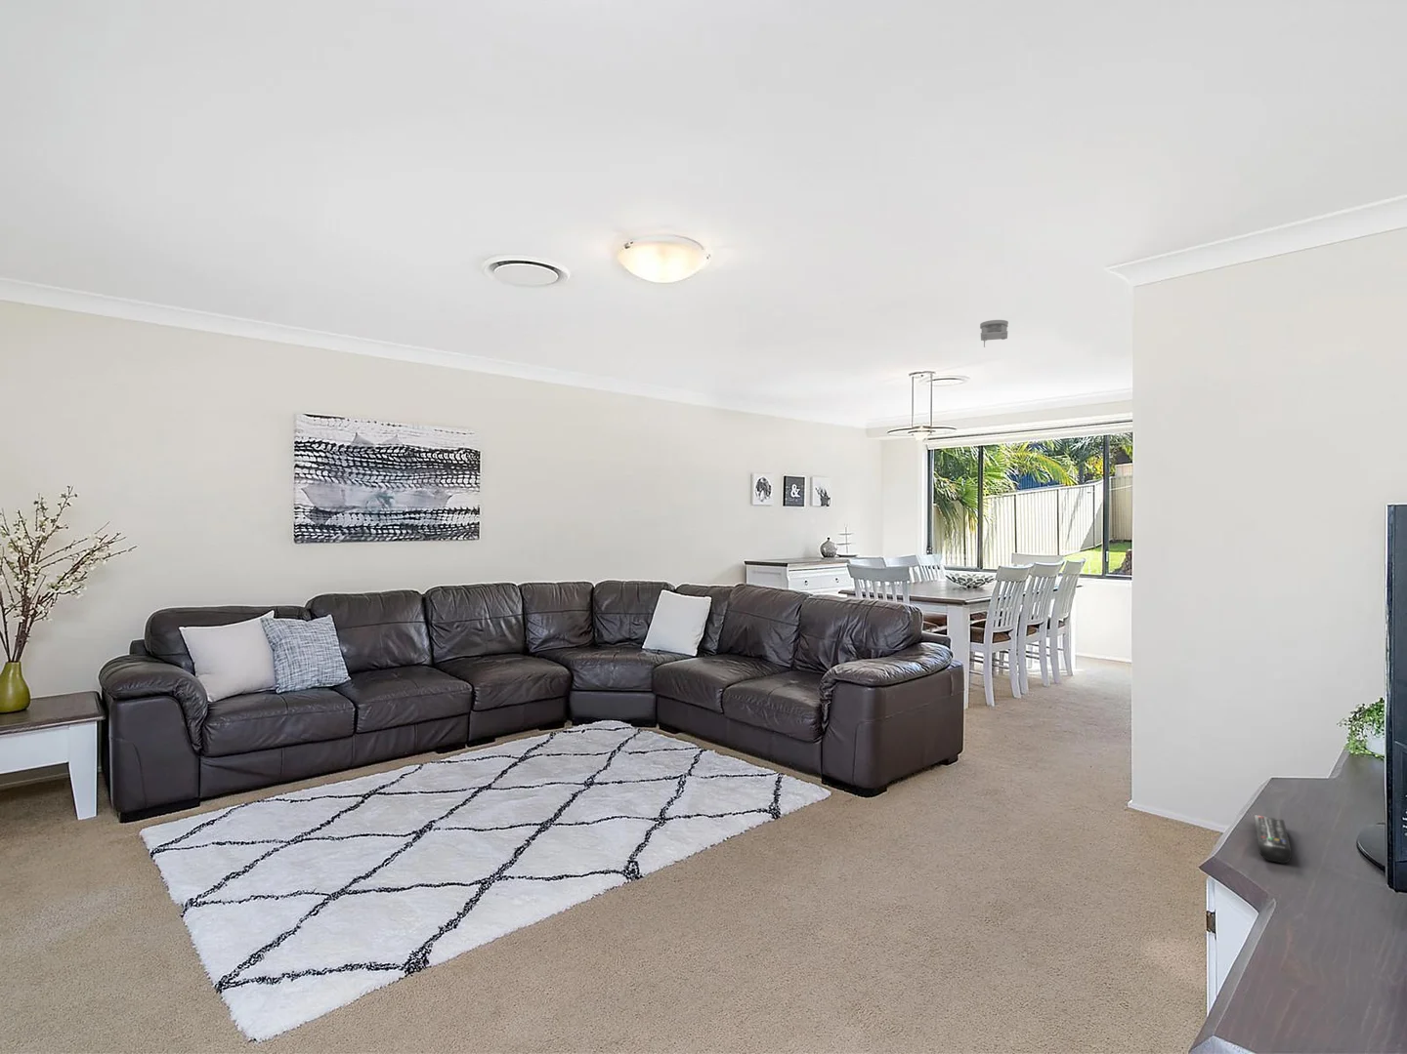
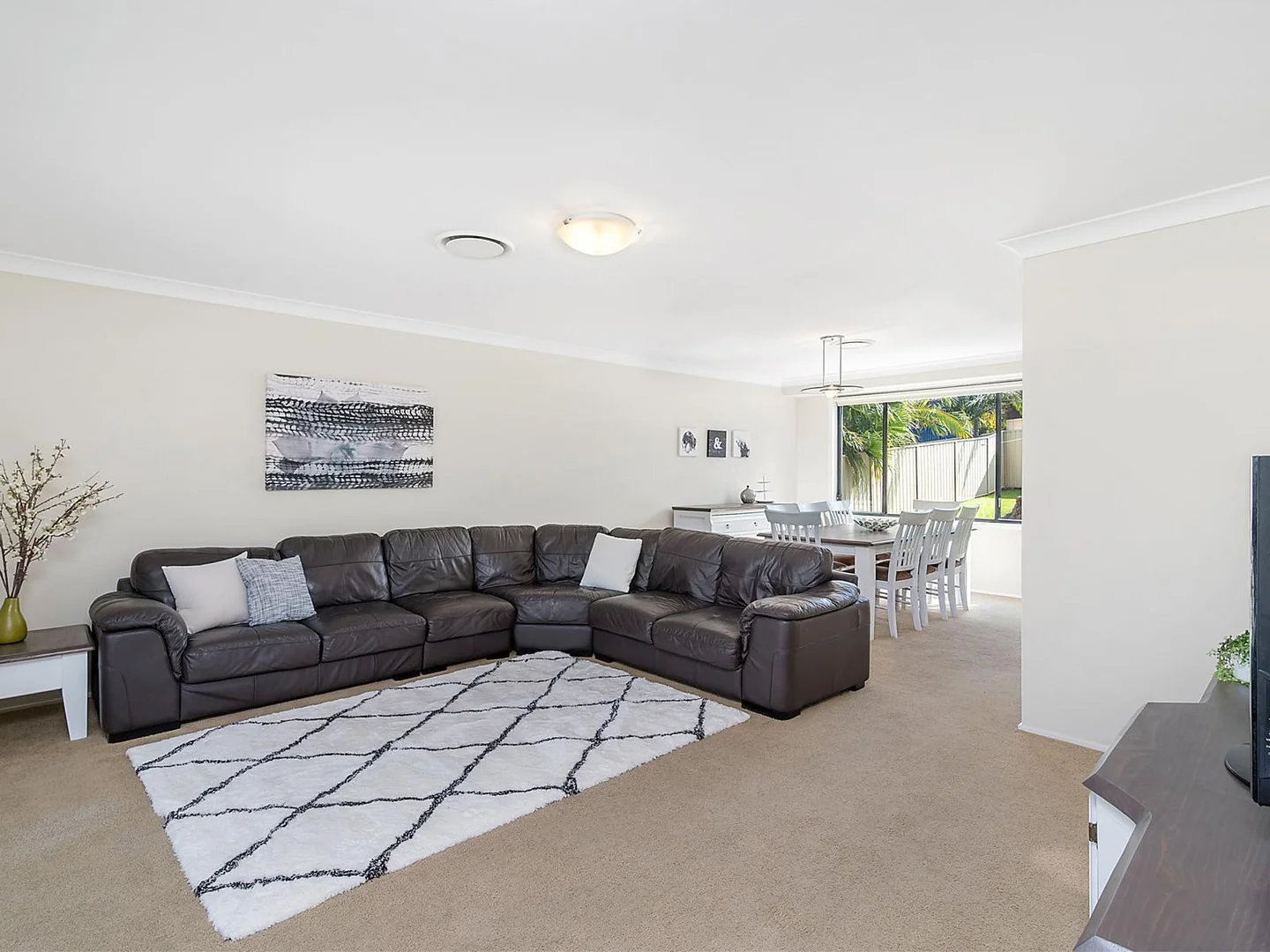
- remote control [1253,814,1293,864]
- smoke detector [979,319,1009,349]
